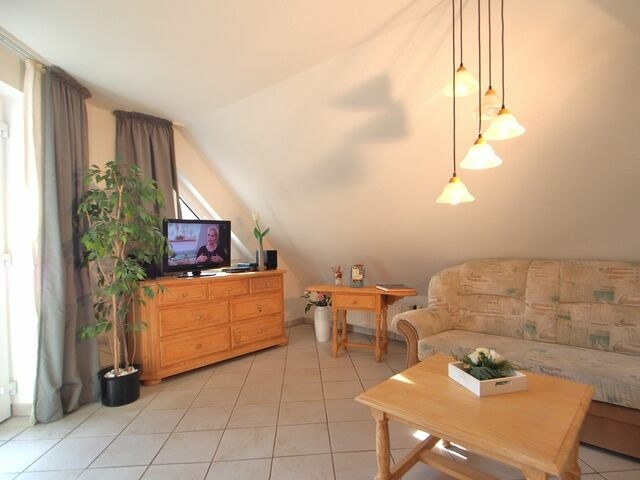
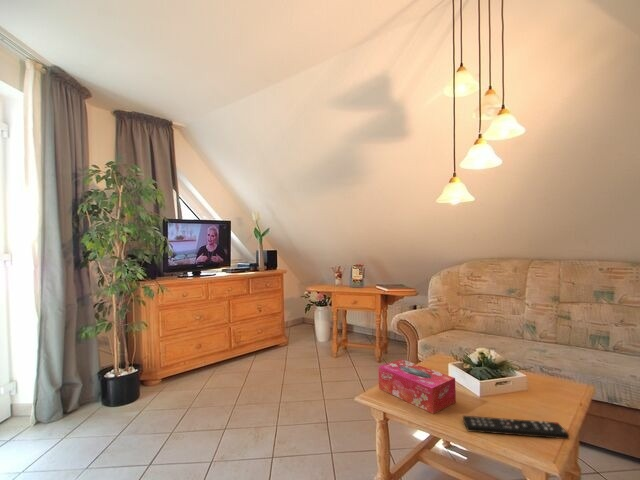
+ tissue box [377,358,457,415]
+ remote control [462,415,570,440]
